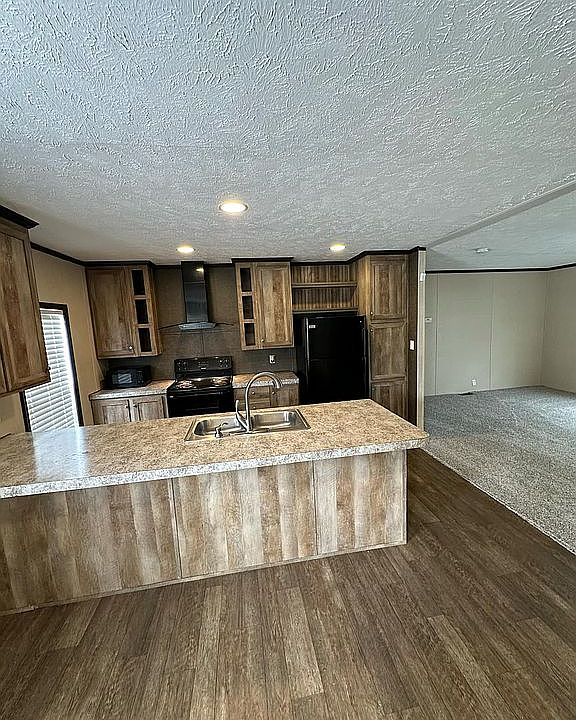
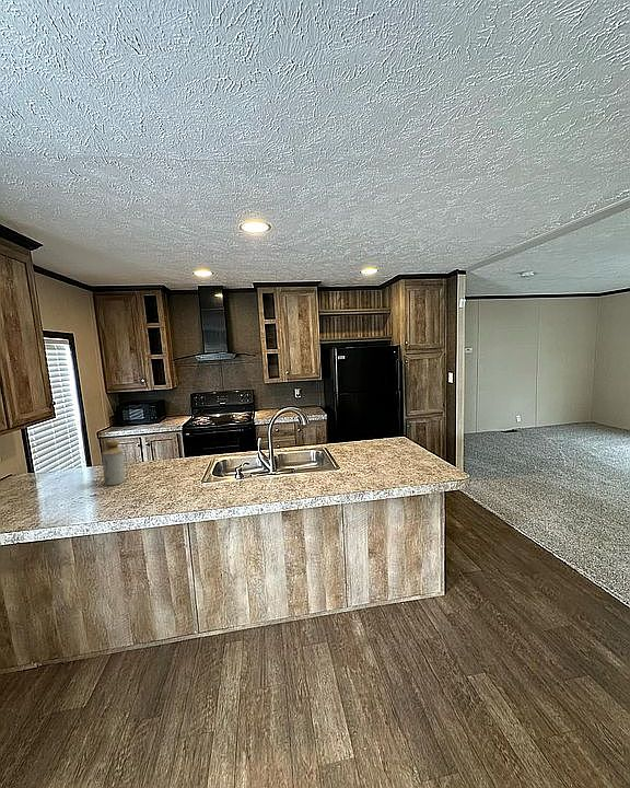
+ bottle [101,439,126,486]
